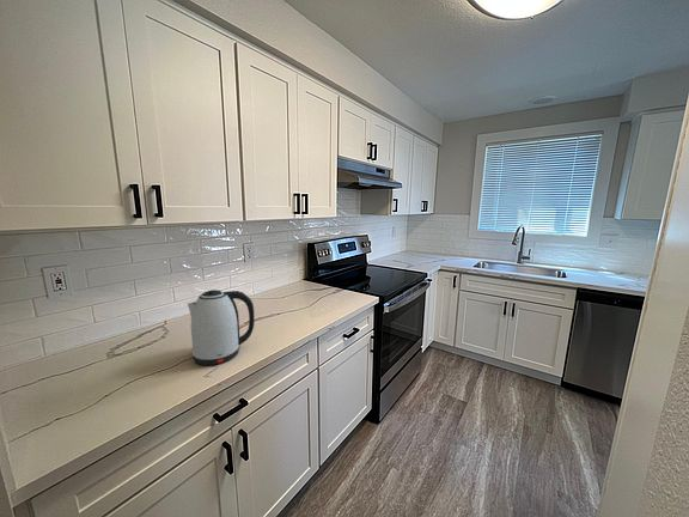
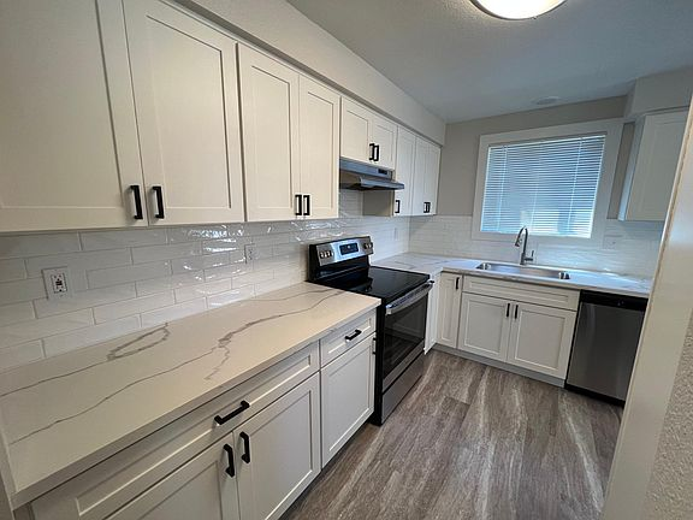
- kettle [187,288,256,366]
